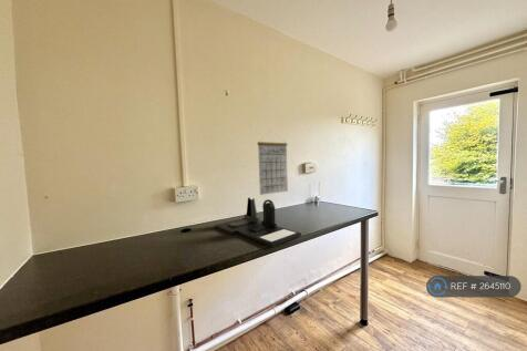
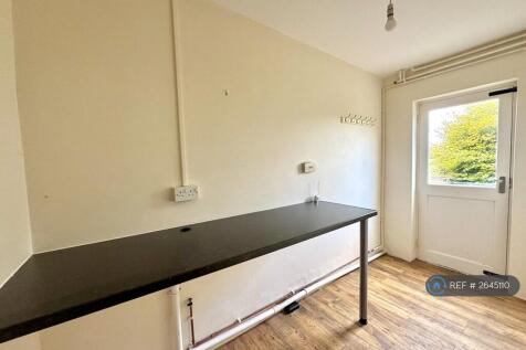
- desk organizer [214,196,302,248]
- calendar [257,131,289,196]
